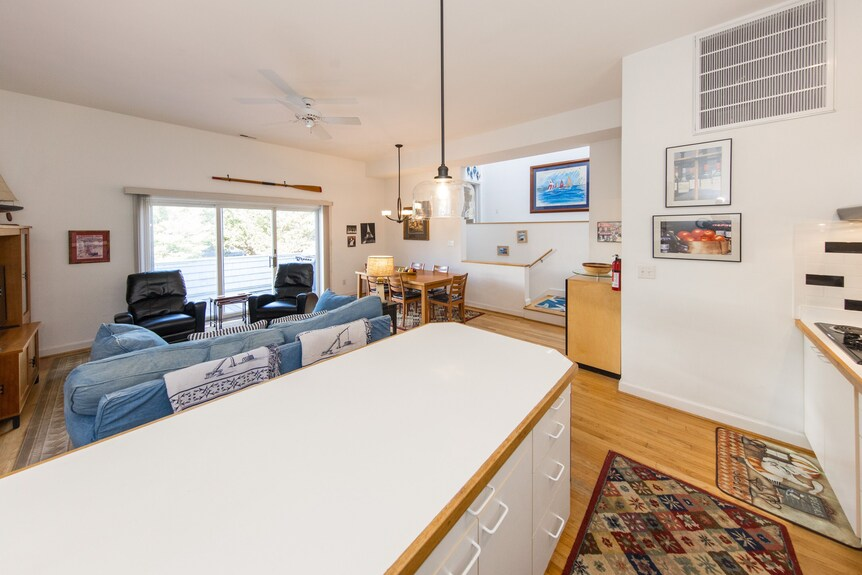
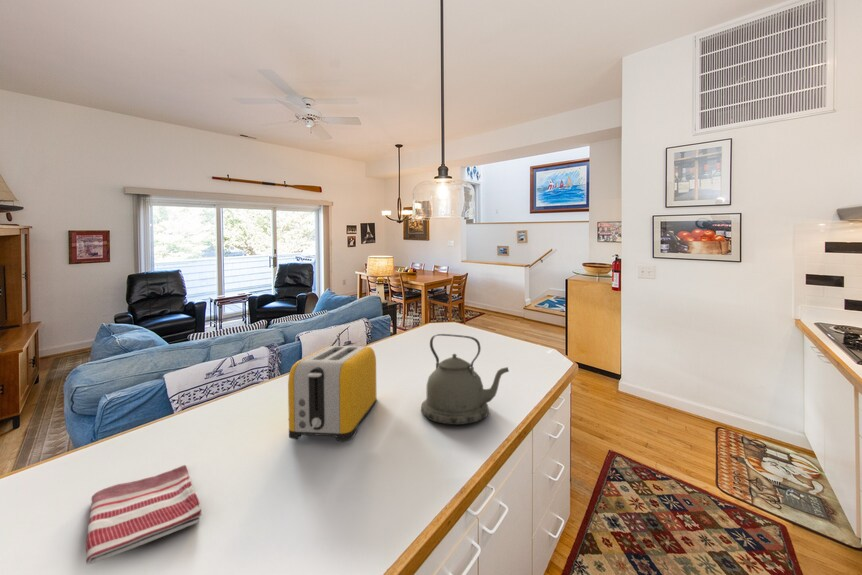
+ kettle [420,333,510,426]
+ dish towel [85,464,203,566]
+ toaster [287,345,378,442]
